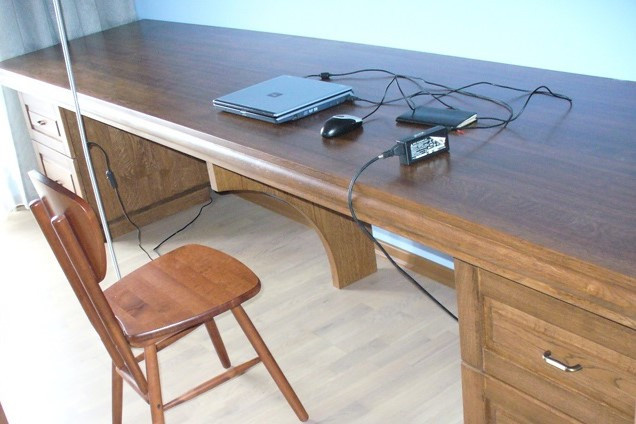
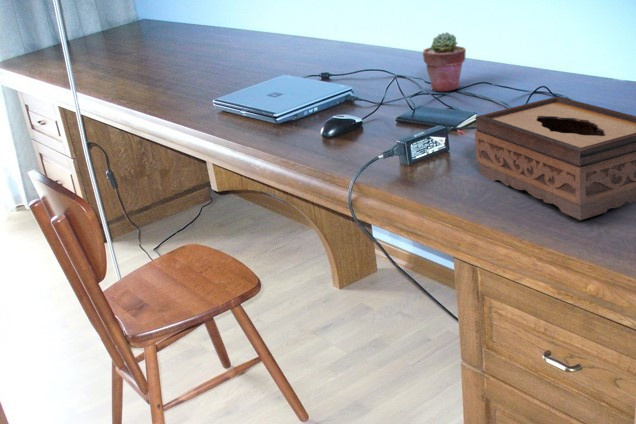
+ tissue box [474,96,636,221]
+ potted succulent [422,31,467,92]
